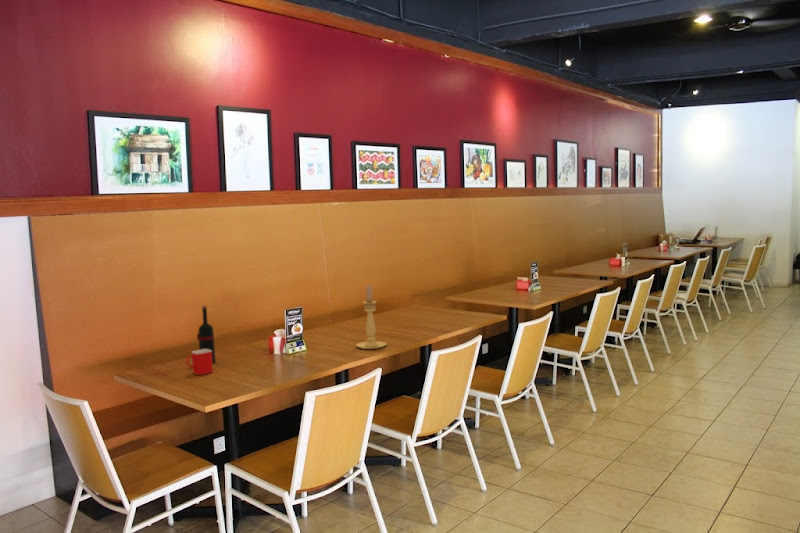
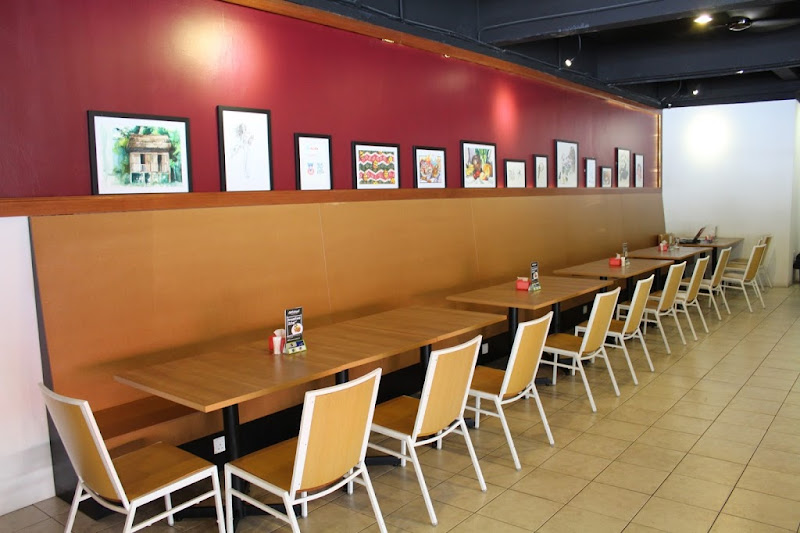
- candle holder [355,284,387,350]
- mug [186,349,214,376]
- wine bottle [196,305,217,364]
